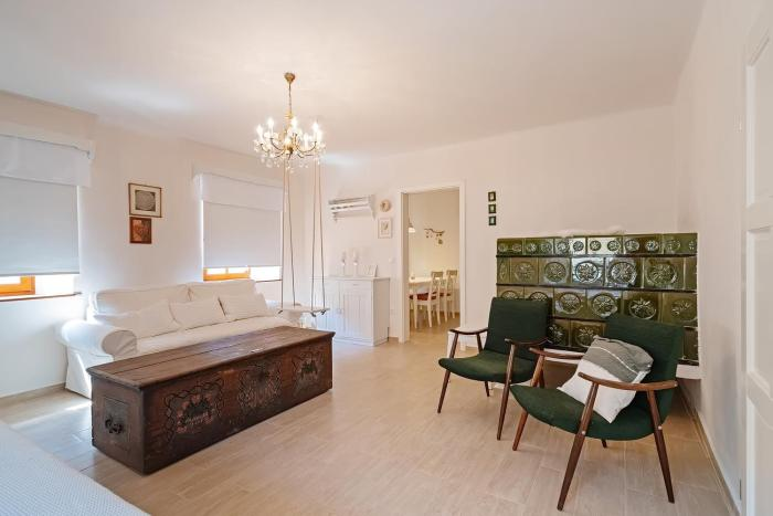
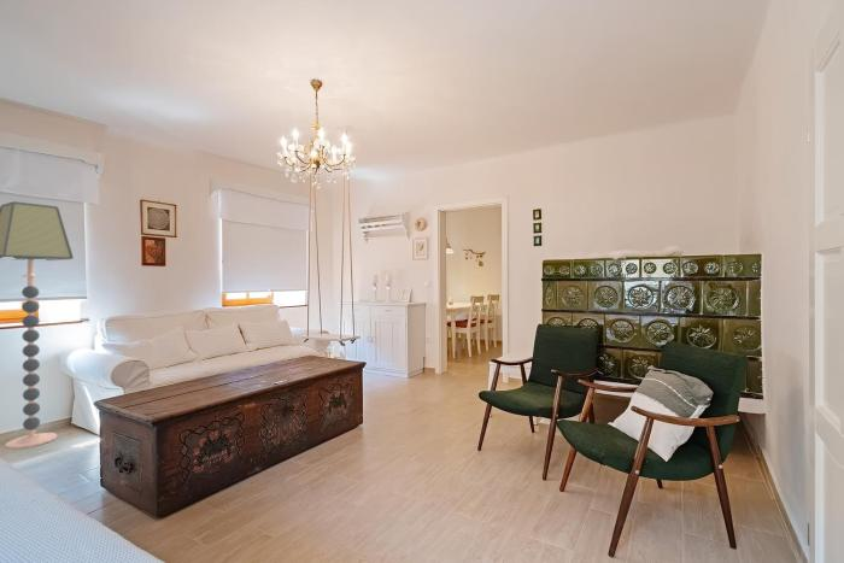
+ floor lamp [0,200,75,450]
